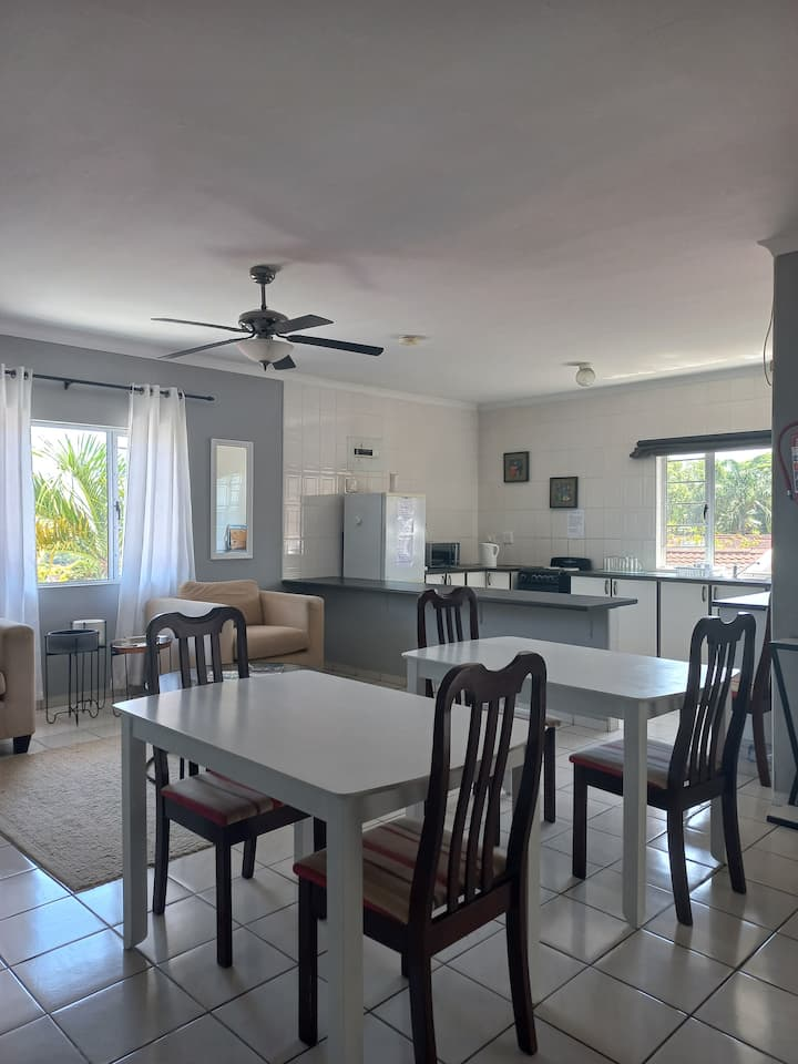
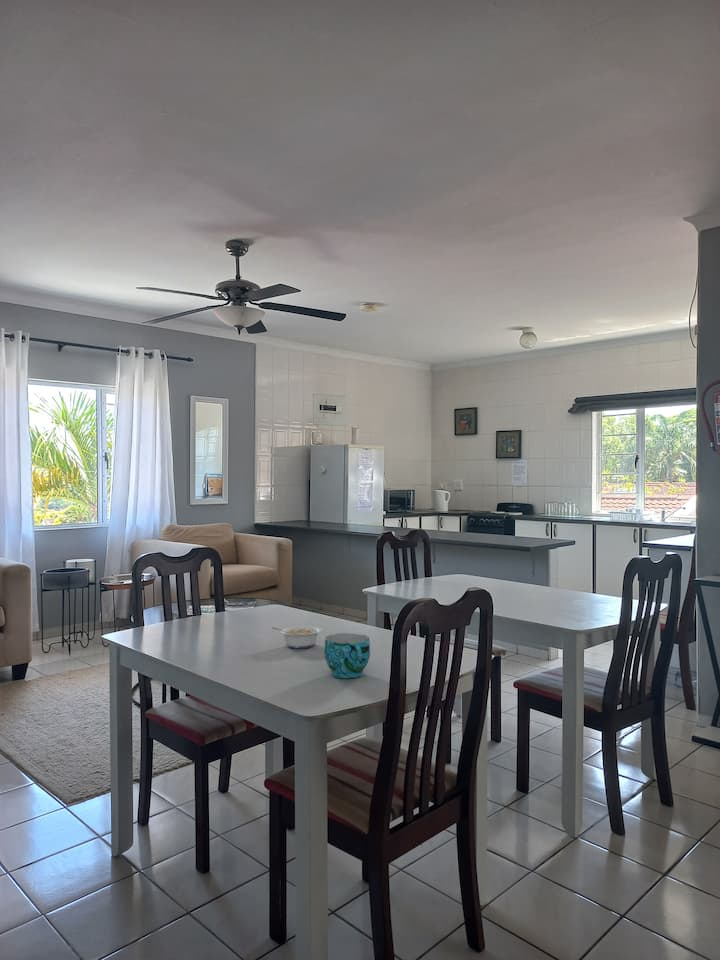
+ legume [271,625,323,649]
+ cup [323,632,371,679]
